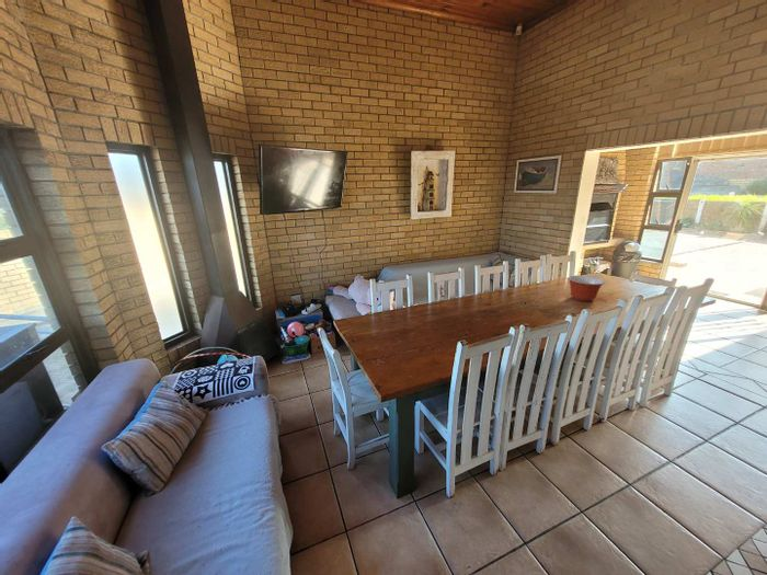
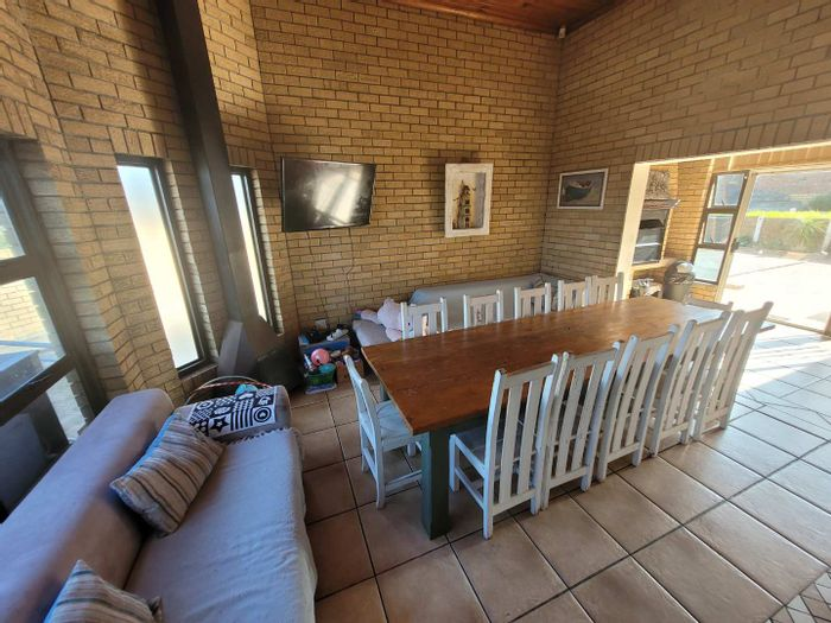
- mixing bowl [566,275,606,302]
